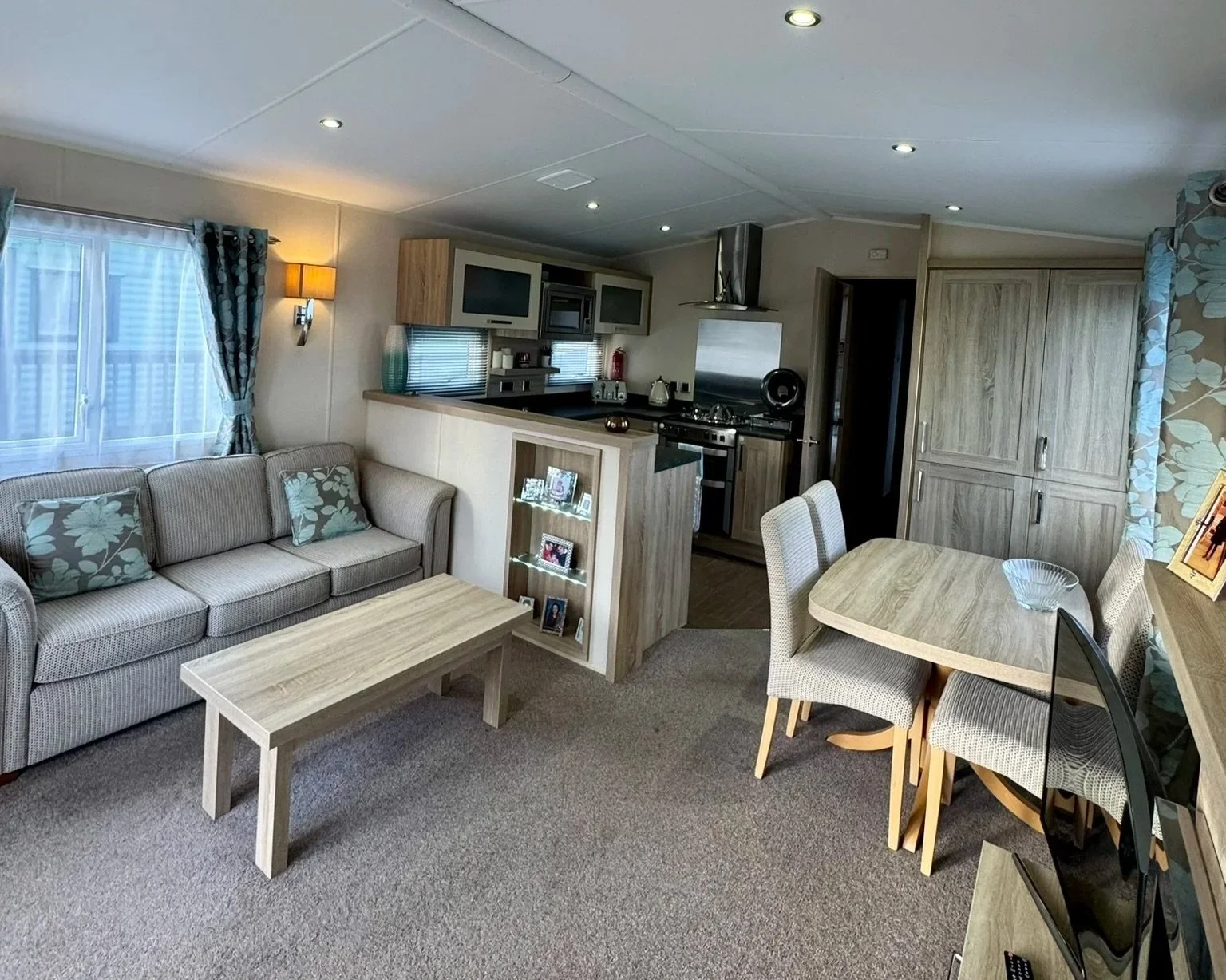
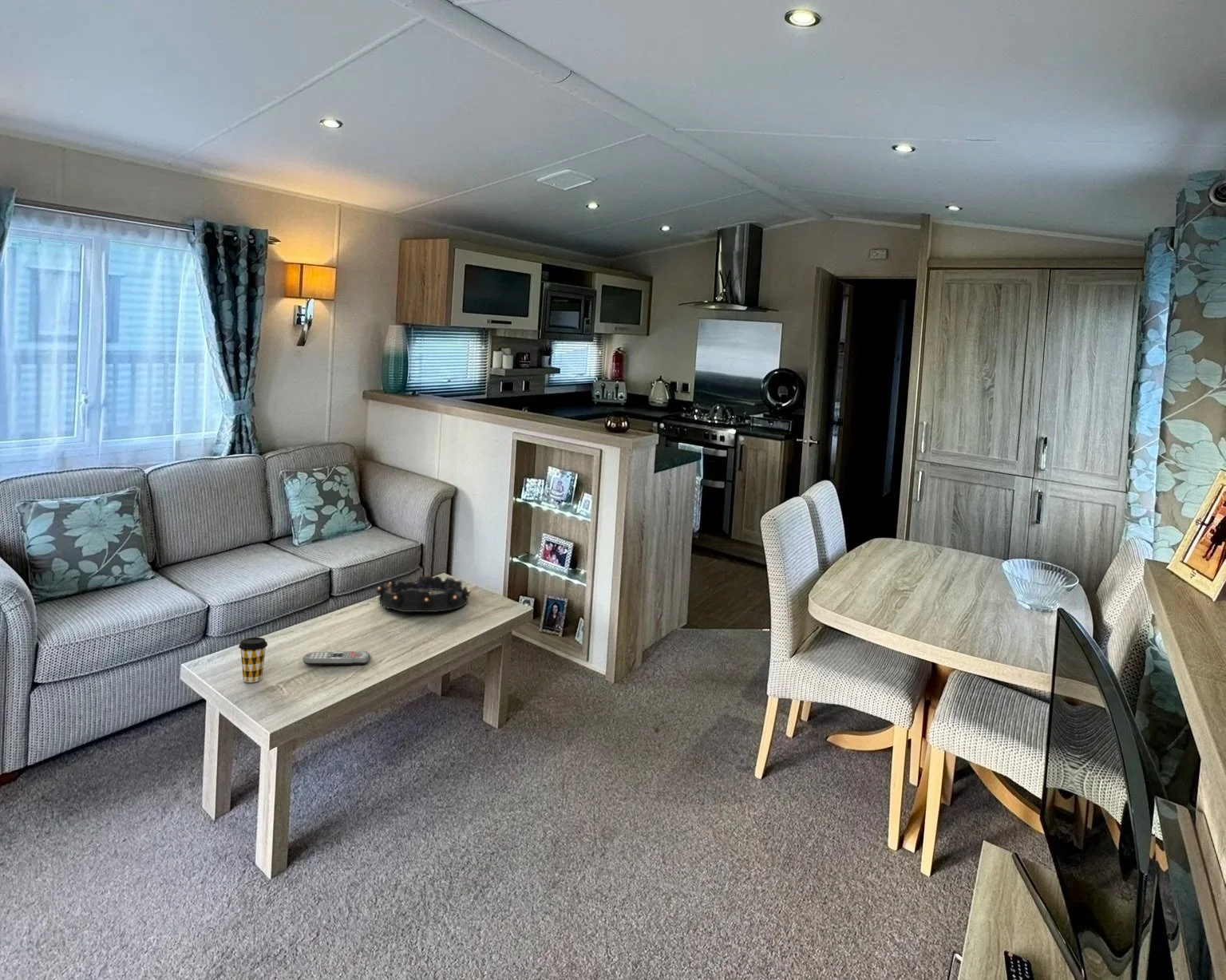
+ coffee cup [238,637,268,683]
+ remote control [303,650,370,666]
+ decorative bowl [376,575,471,613]
